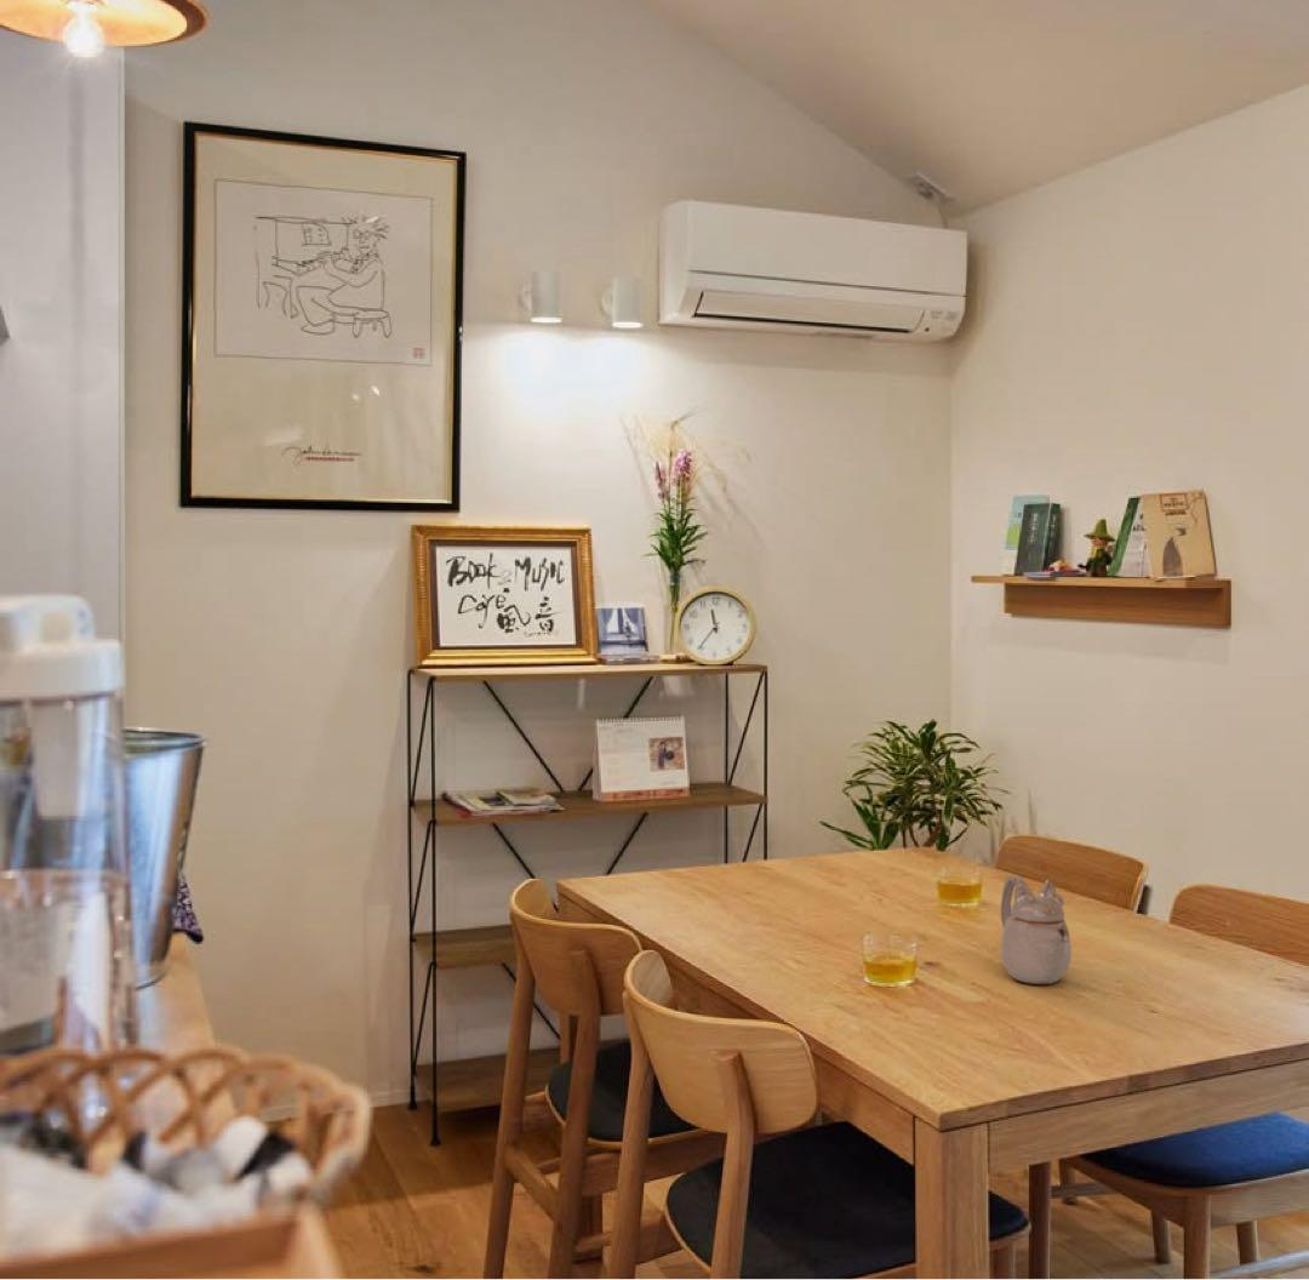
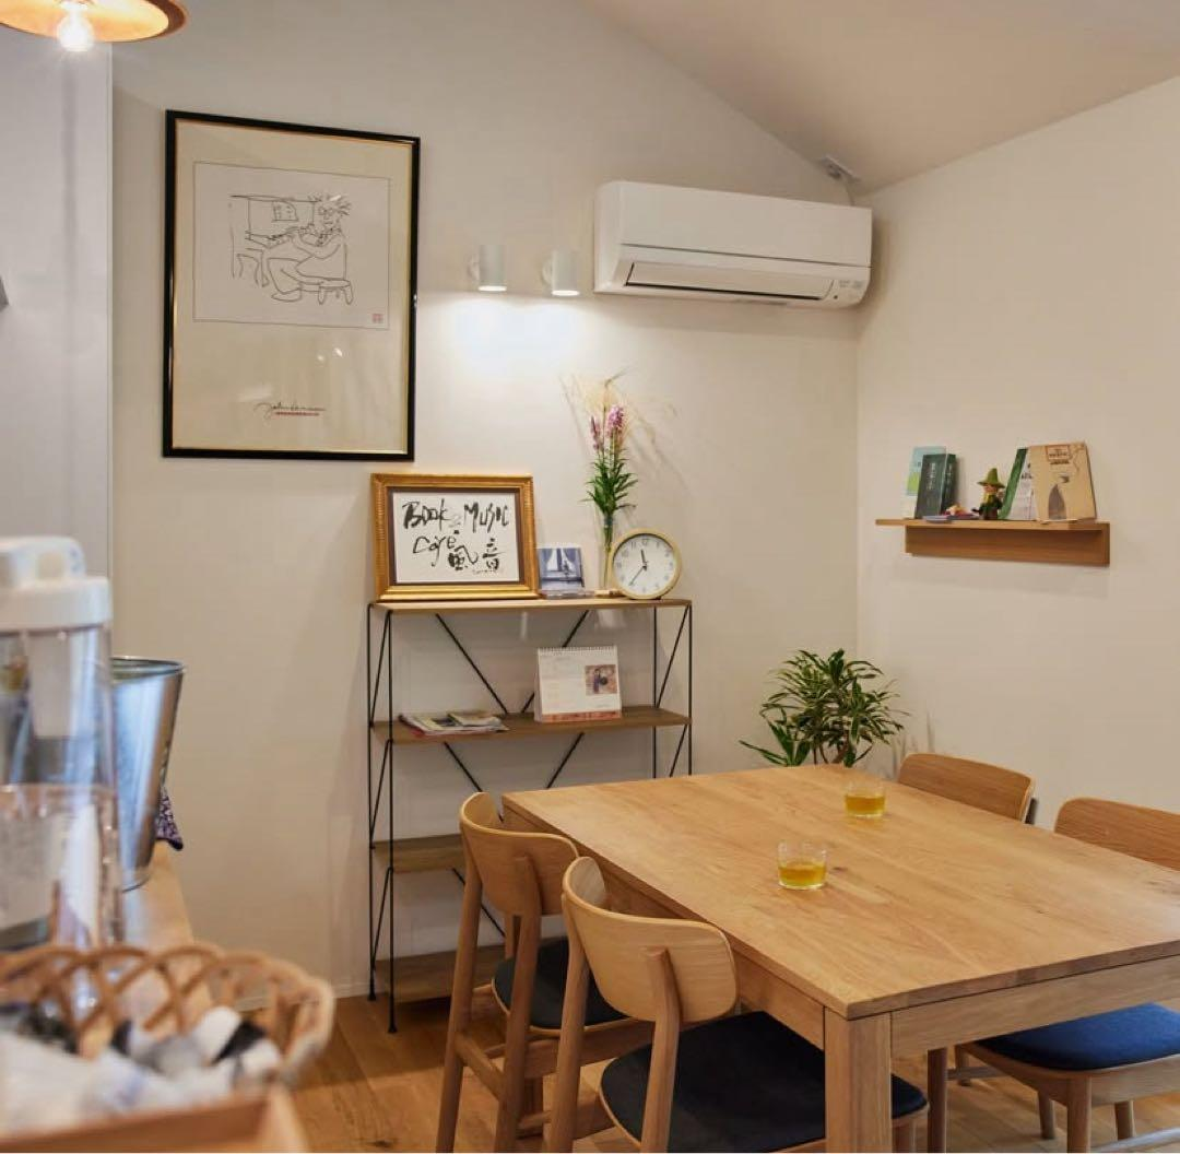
- teapot [999,874,1073,985]
